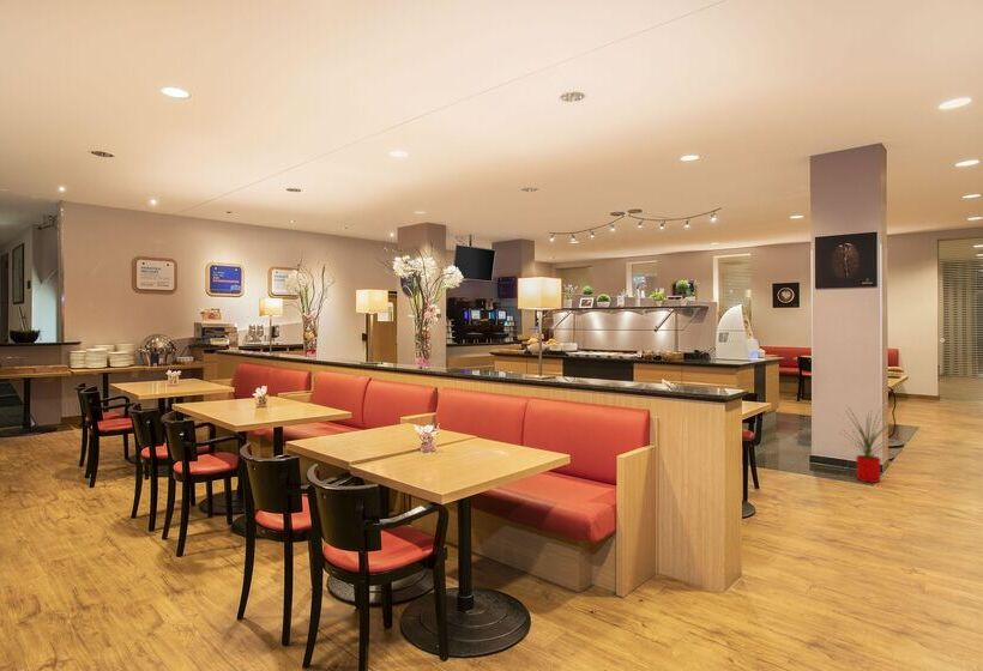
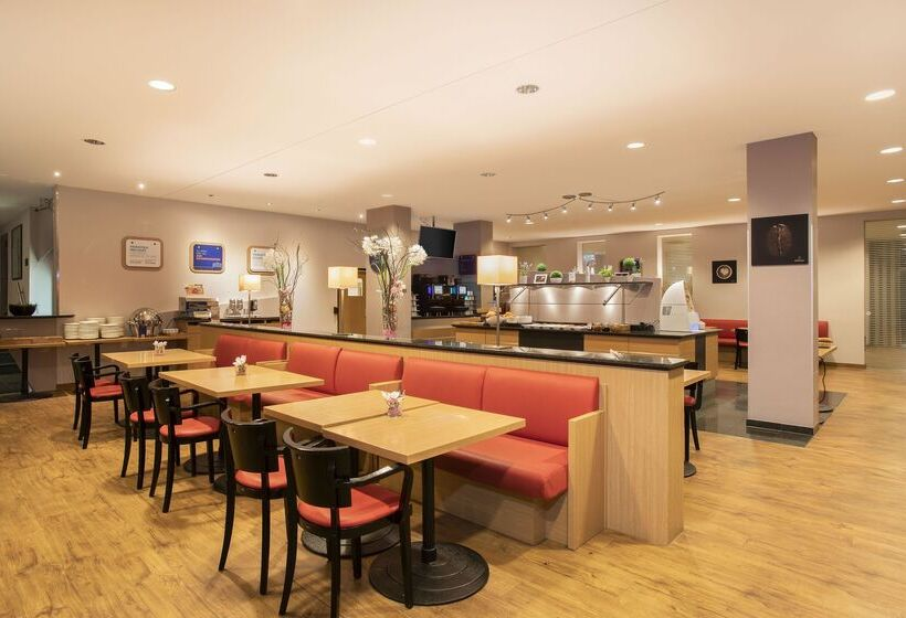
- house plant [837,404,901,484]
